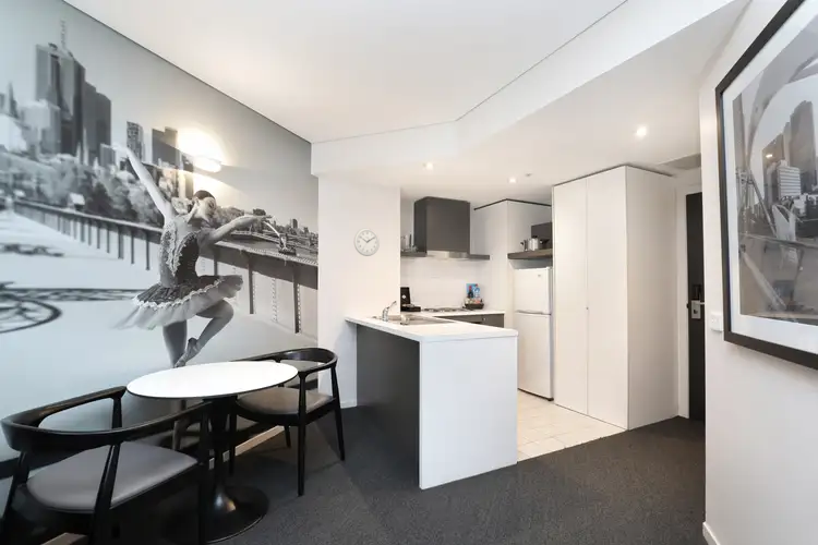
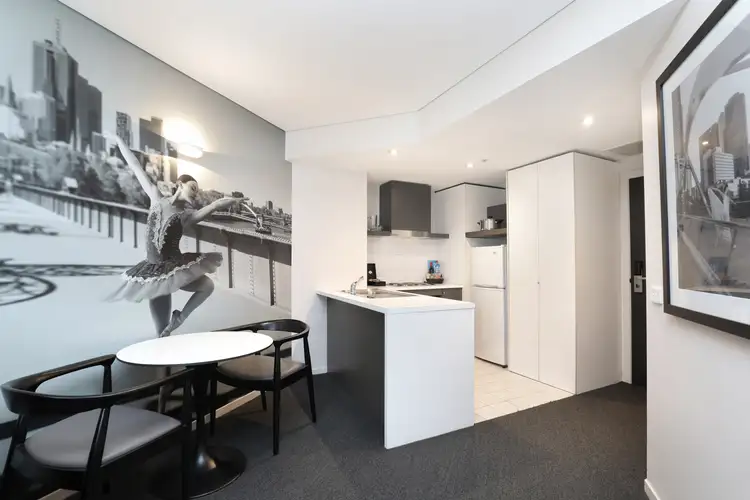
- wall clock [352,227,381,257]
